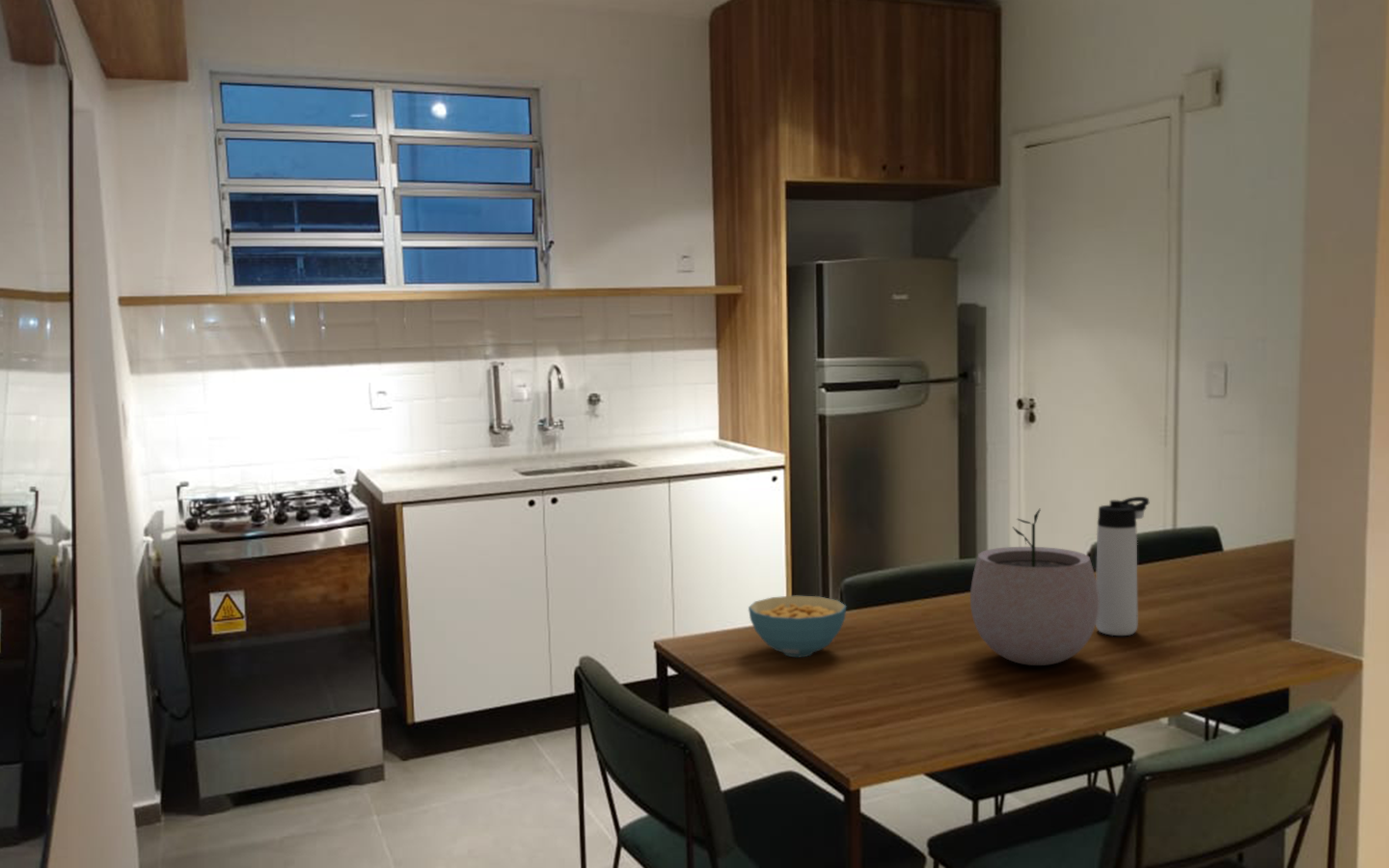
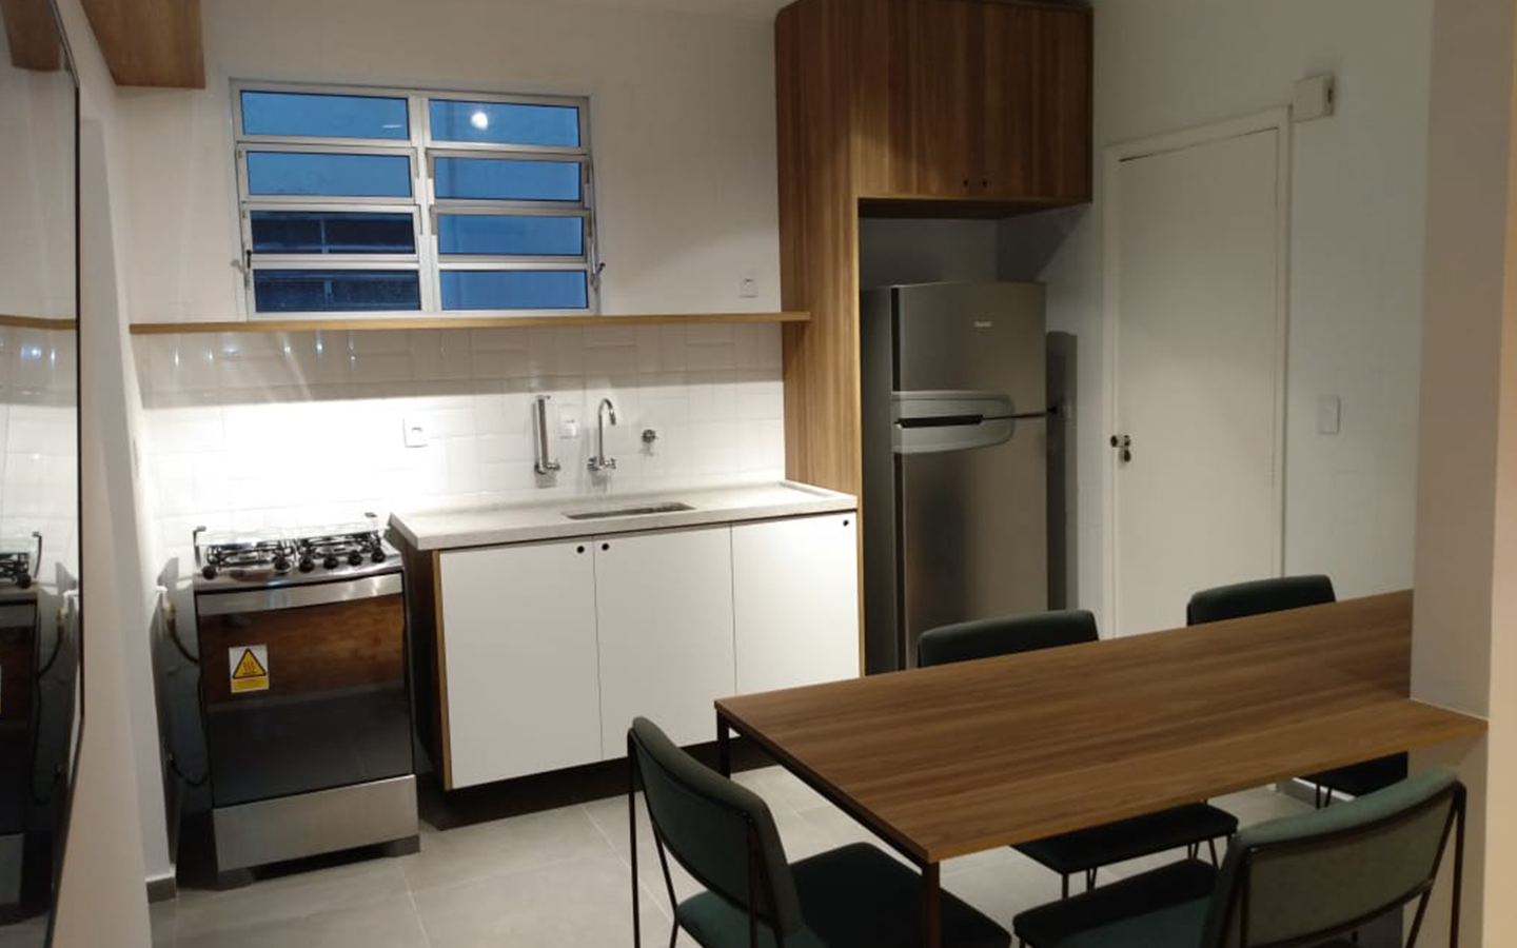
- thermos bottle [1095,496,1150,637]
- cereal bowl [748,595,847,658]
- plant pot [969,508,1099,666]
